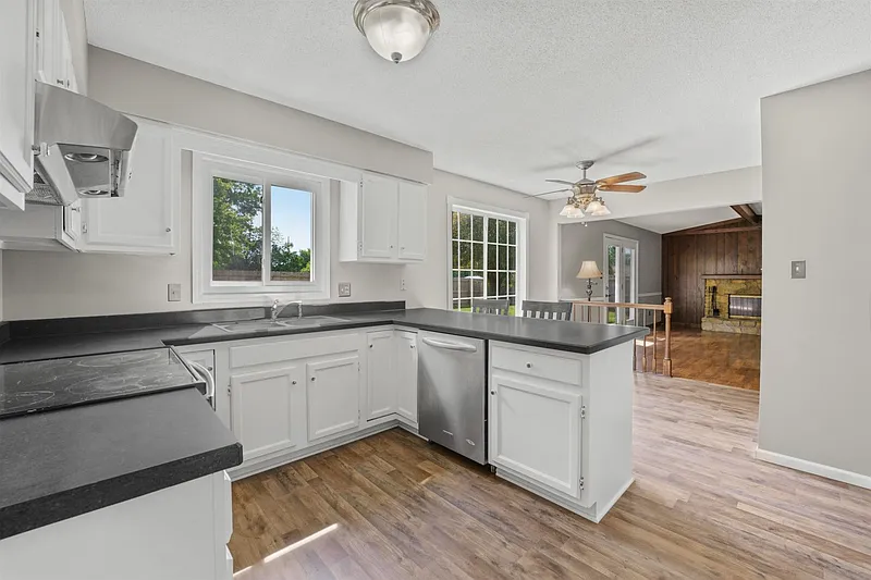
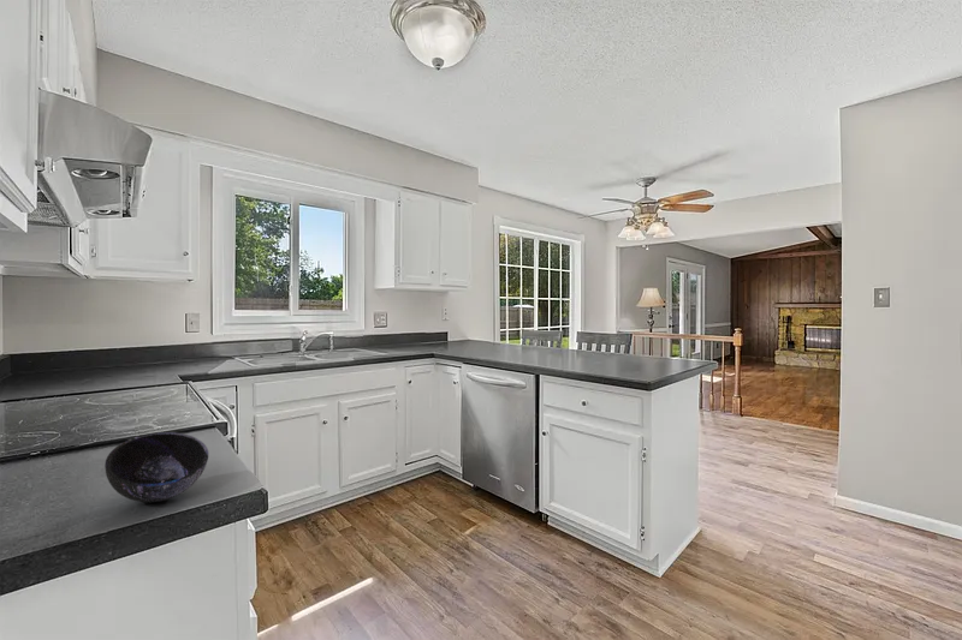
+ bowl [103,431,210,503]
